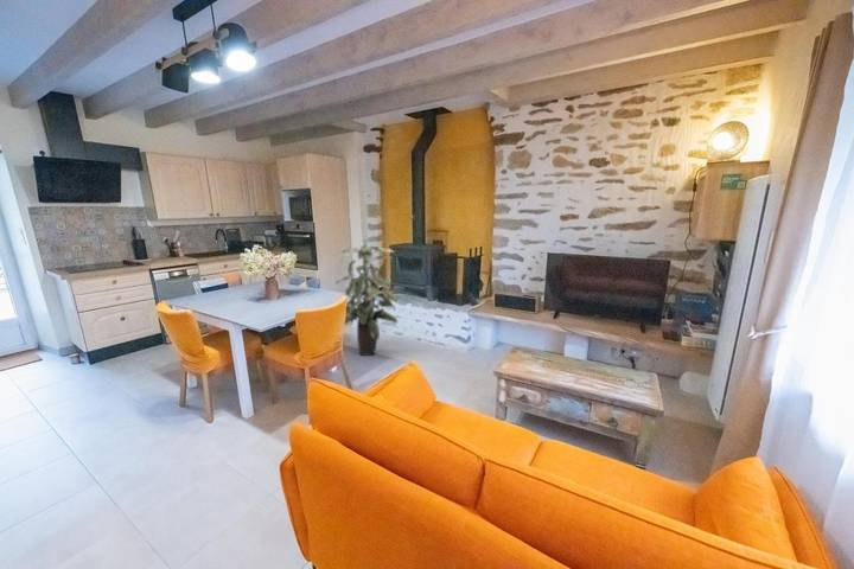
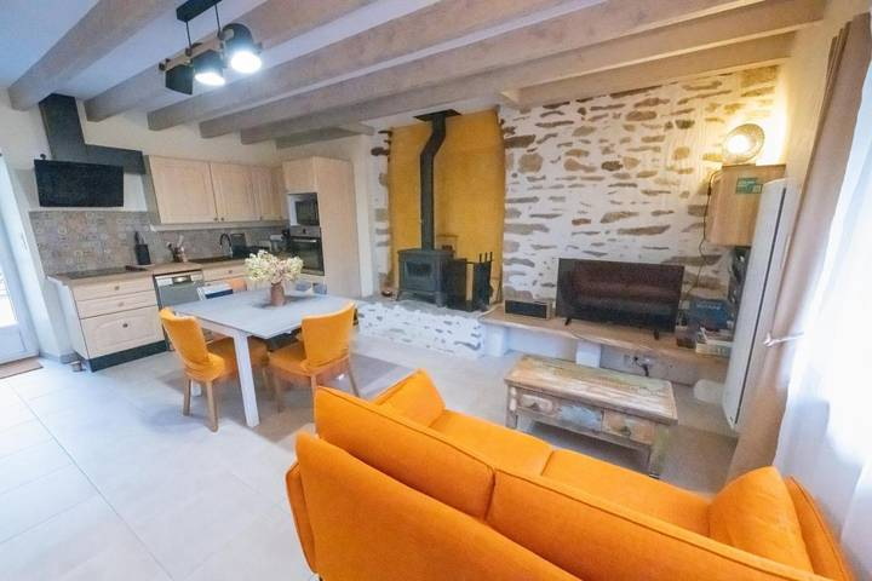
- indoor plant [334,237,399,357]
